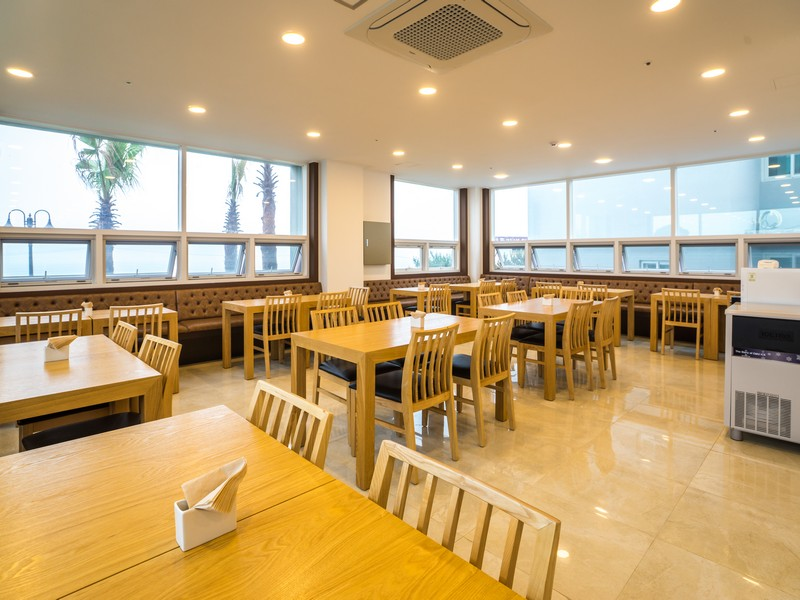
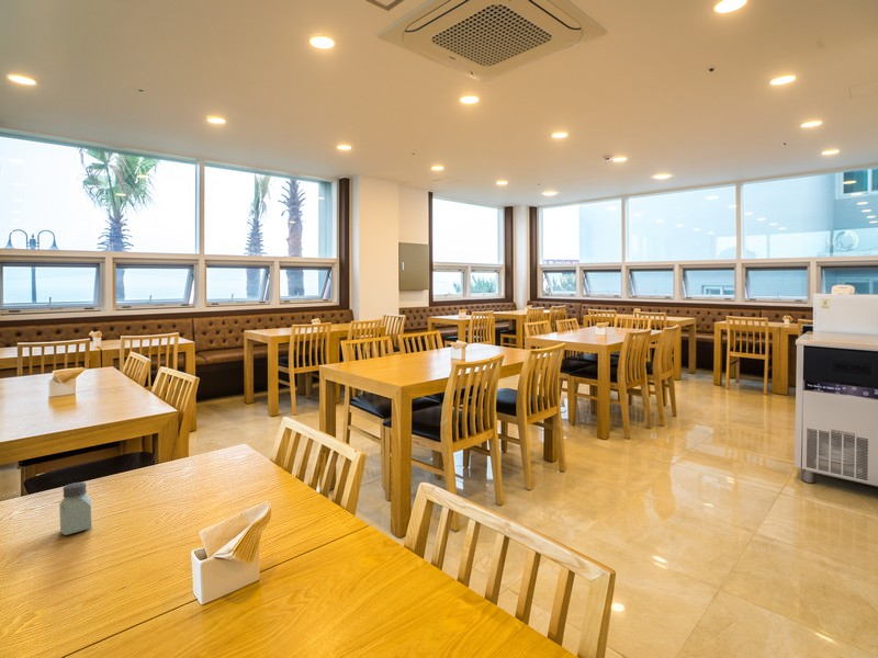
+ saltshaker [58,481,92,536]
